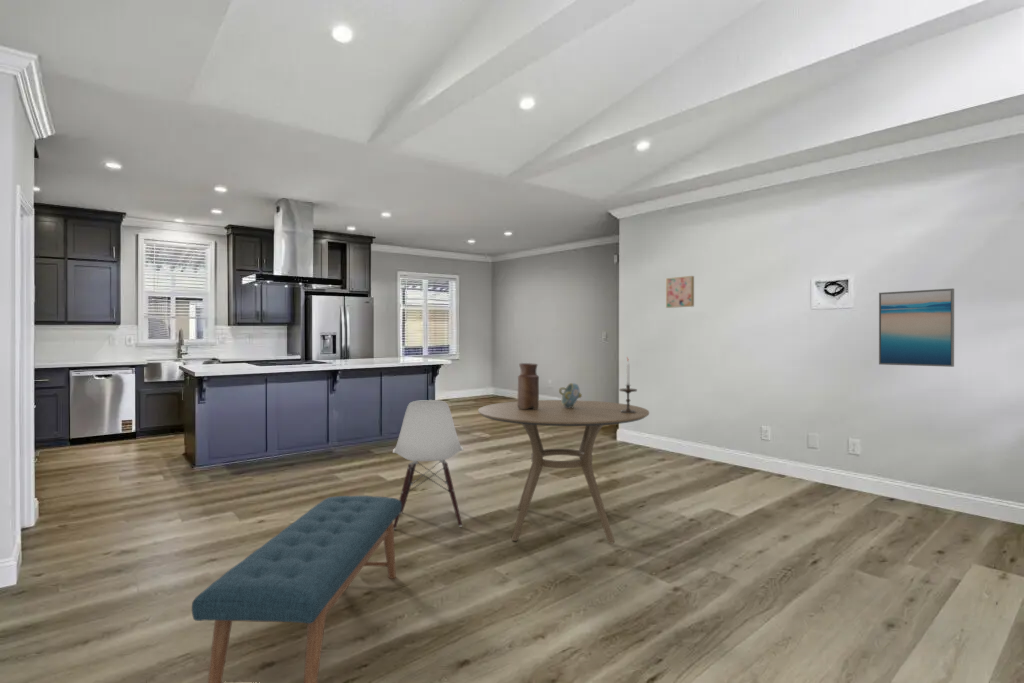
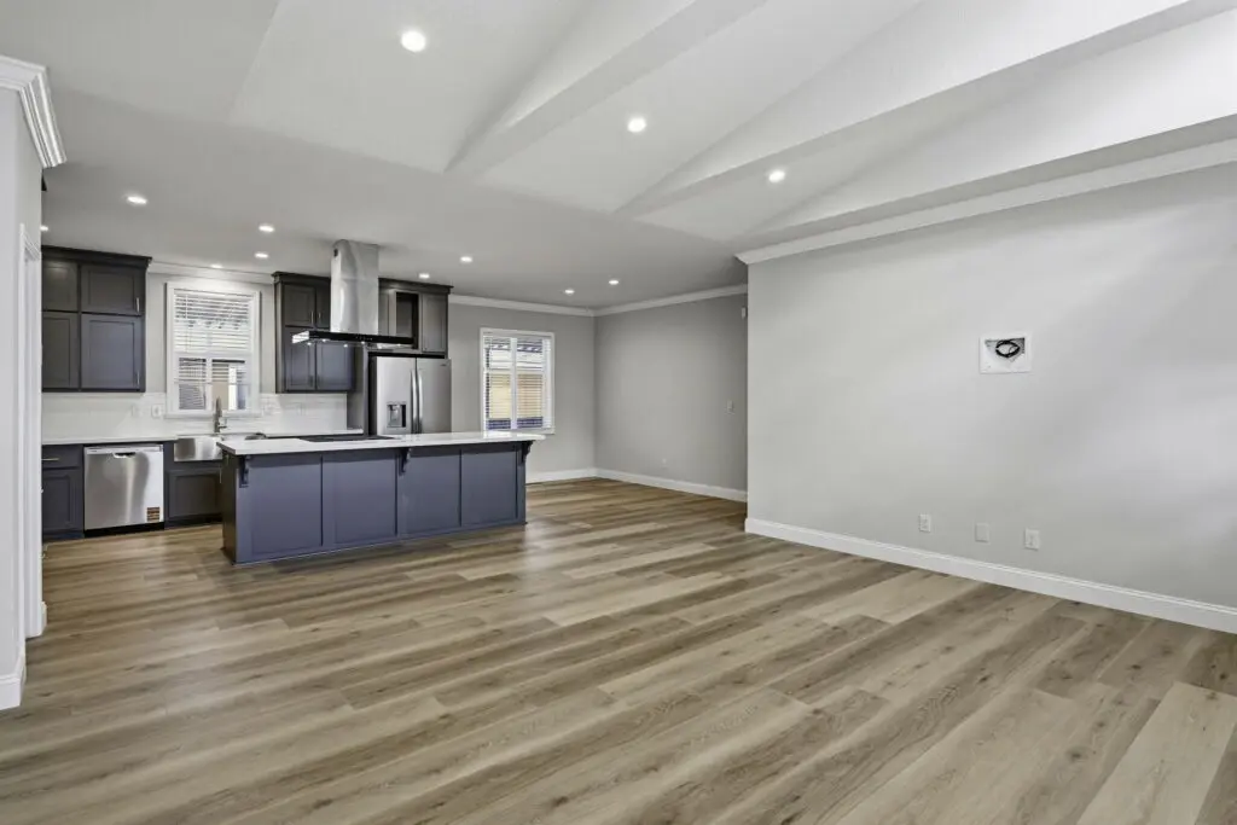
- bench [191,495,402,683]
- chair [392,399,464,530]
- candlestick [618,356,638,413]
- dining table [477,399,650,545]
- wall art [665,275,695,309]
- vase [517,362,540,409]
- wall art [878,288,955,368]
- decorative bowl [558,382,583,408]
